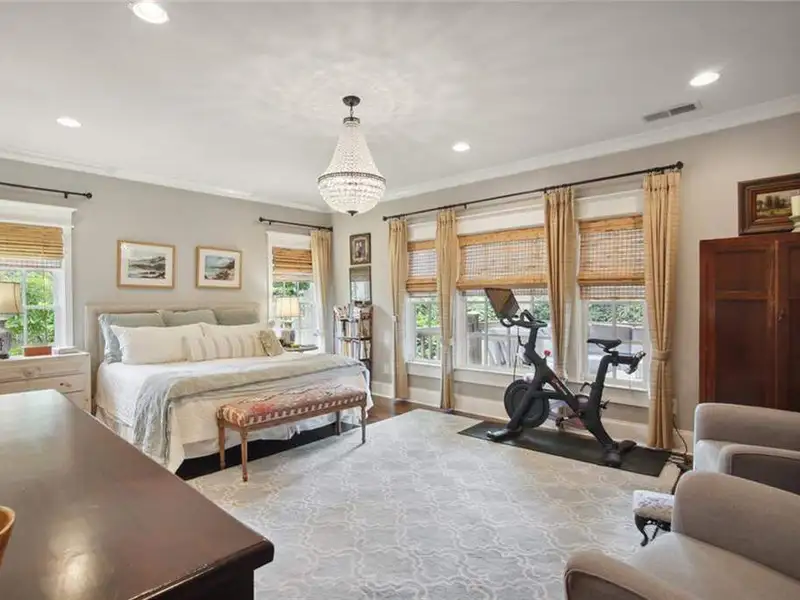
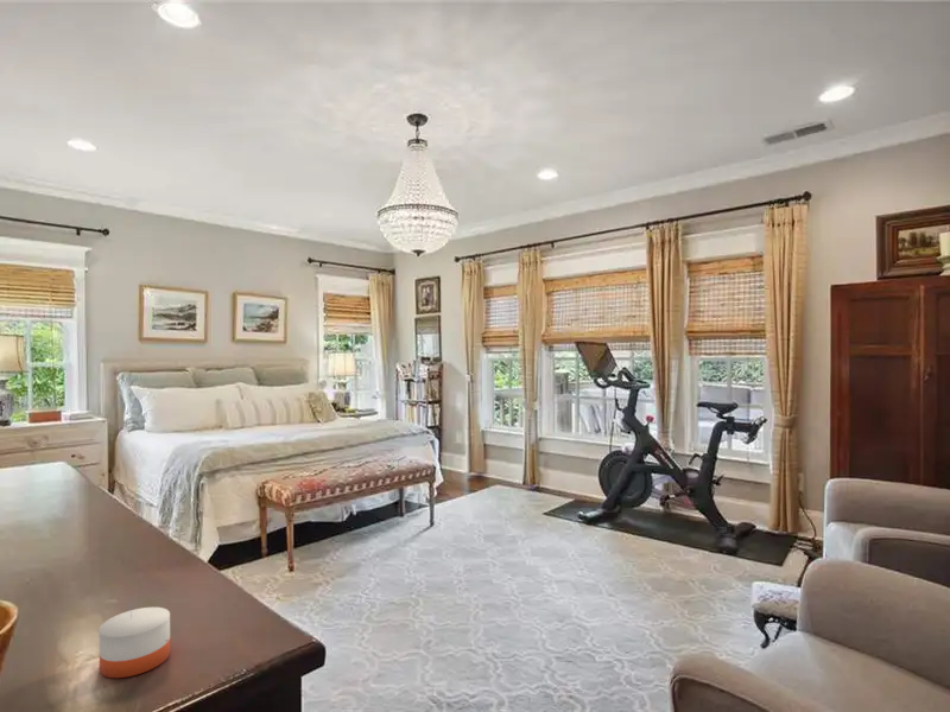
+ candle [99,604,171,679]
